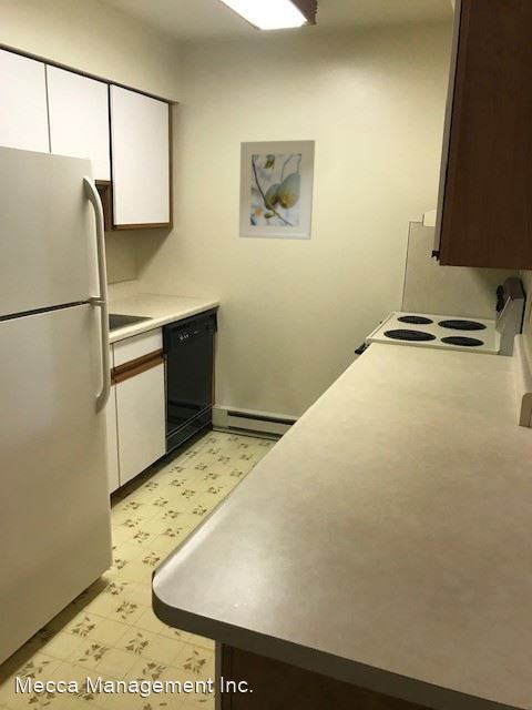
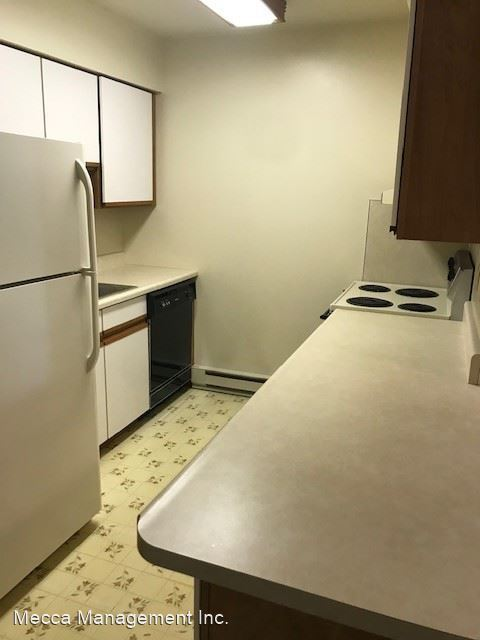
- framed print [238,139,316,241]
